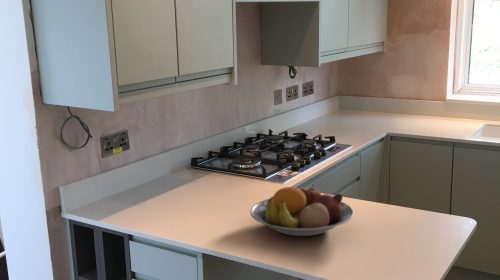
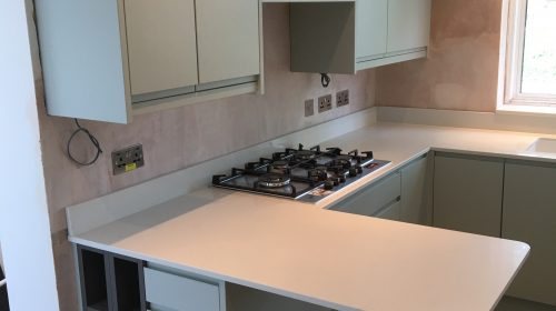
- fruit bowl [249,183,354,237]
